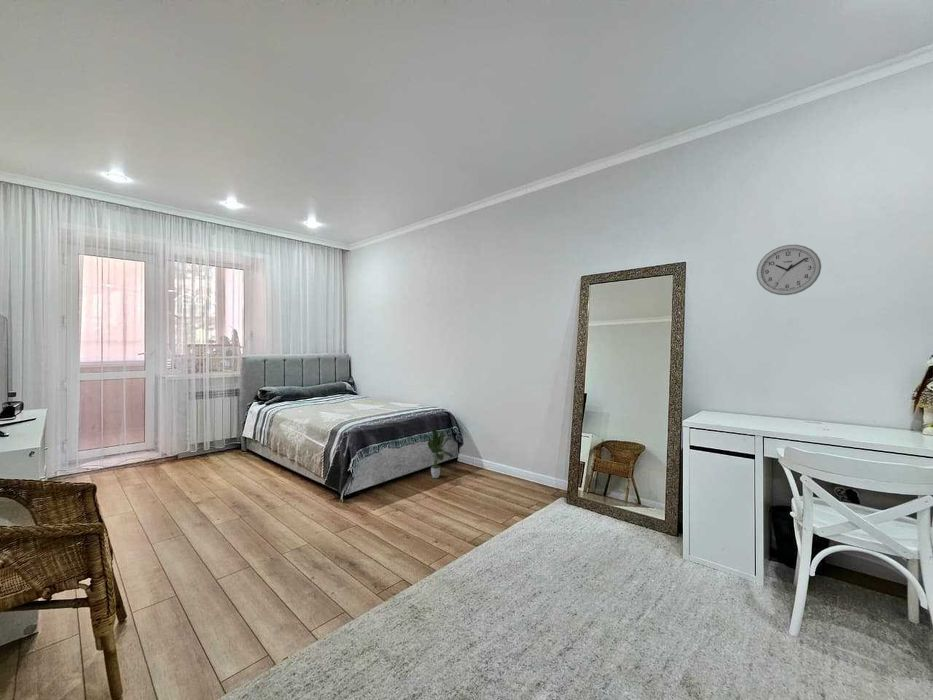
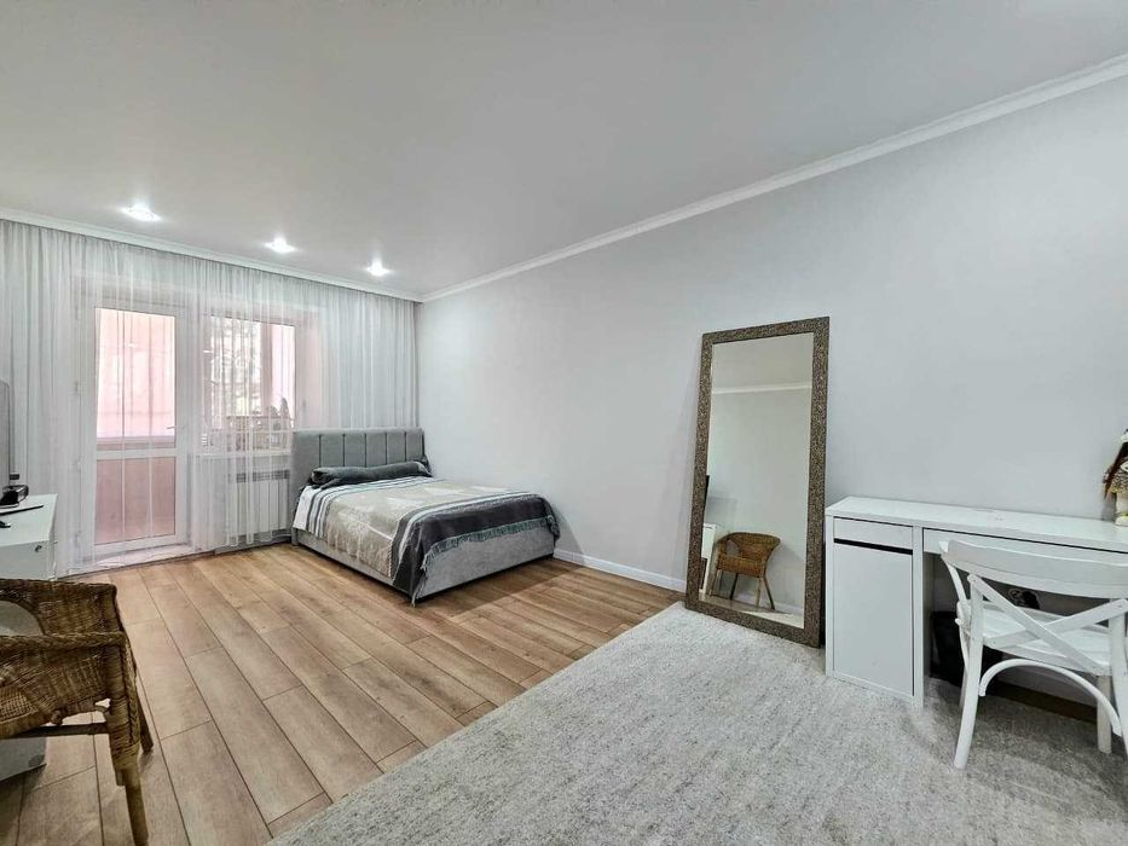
- potted plant [422,427,455,479]
- wall clock [755,244,822,296]
